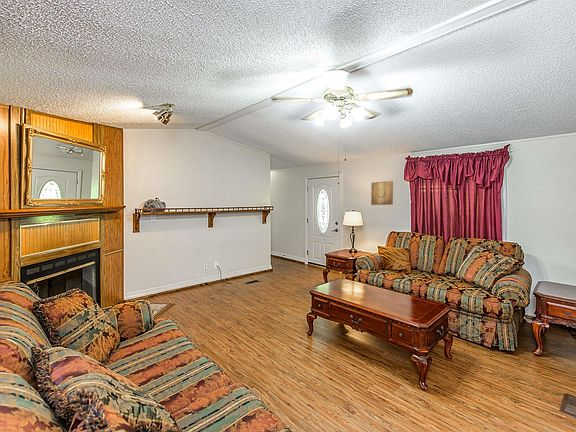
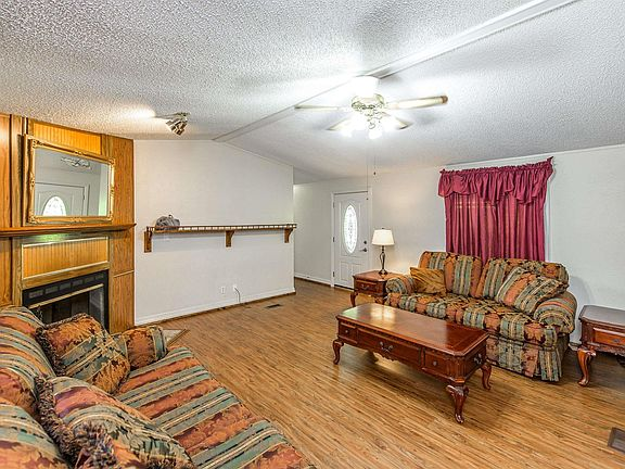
- wall art [370,180,394,206]
